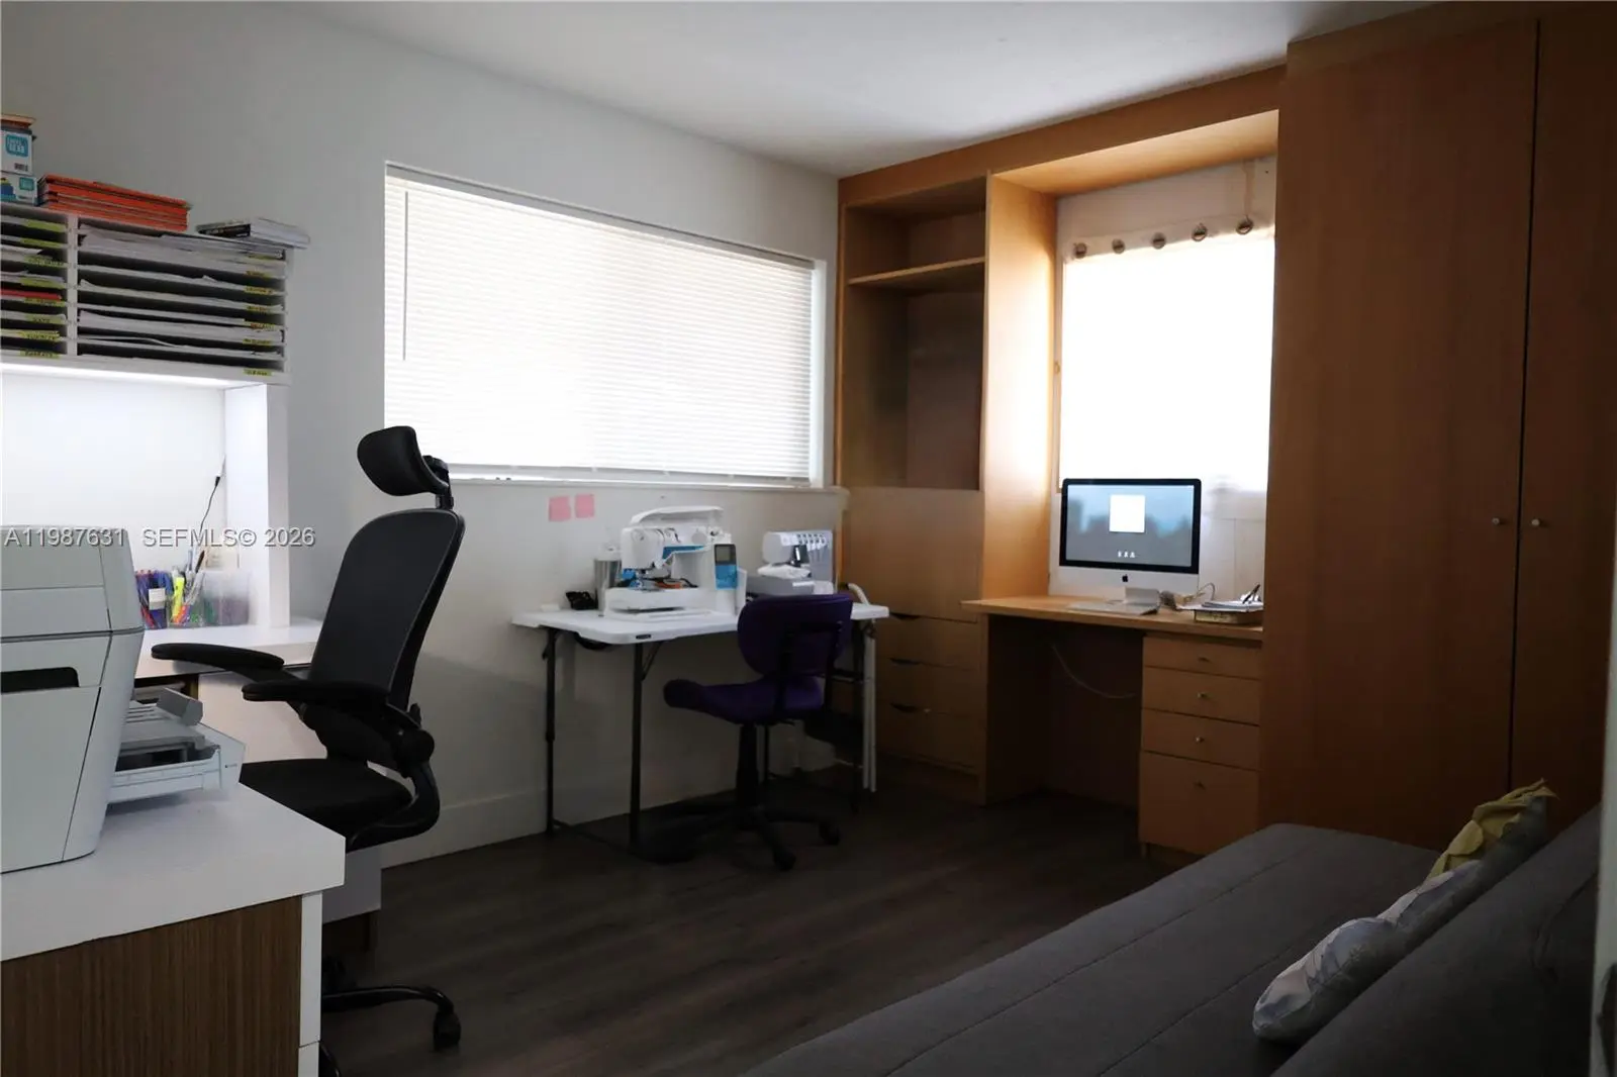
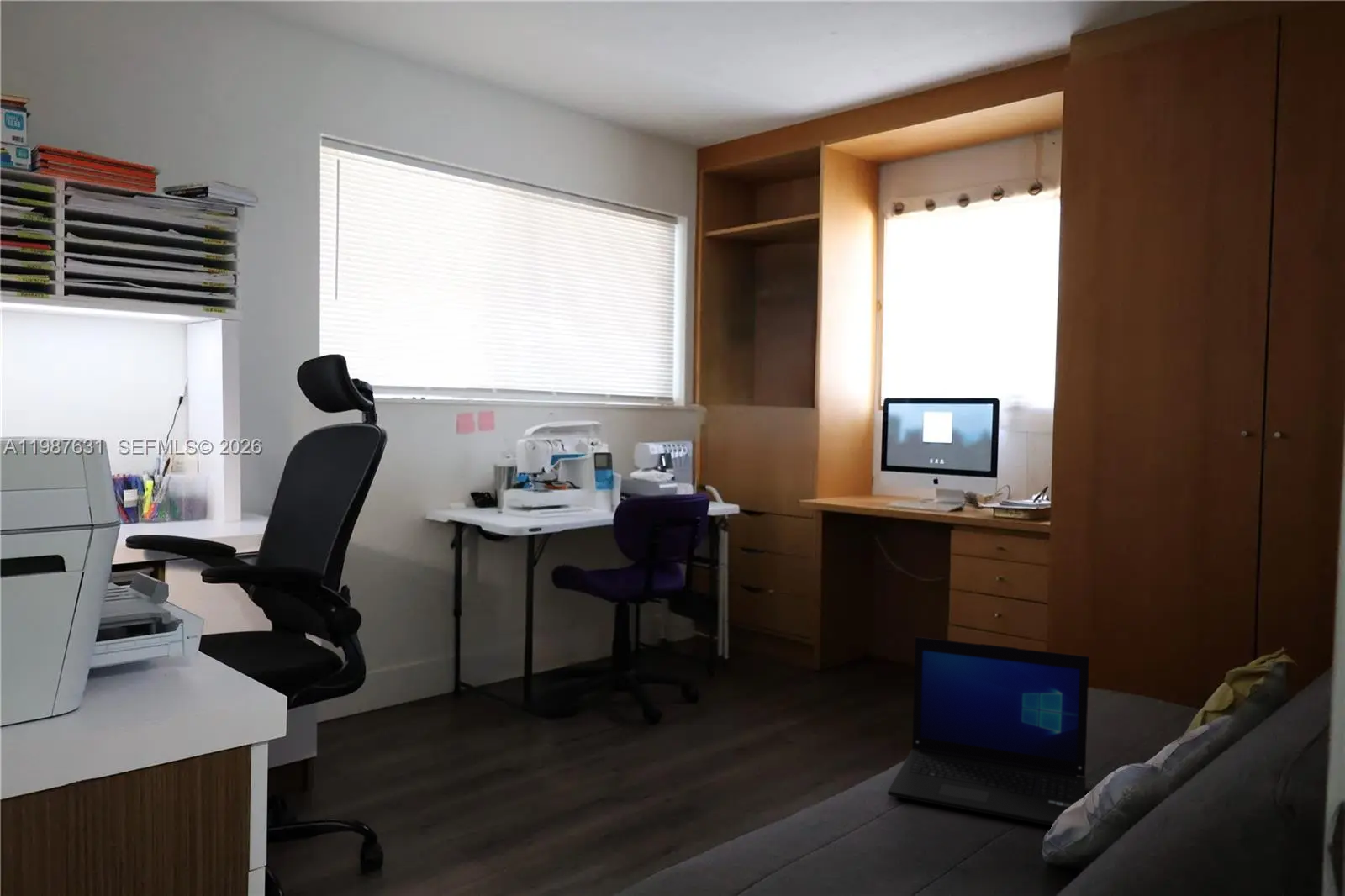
+ laptop [887,636,1090,826]
